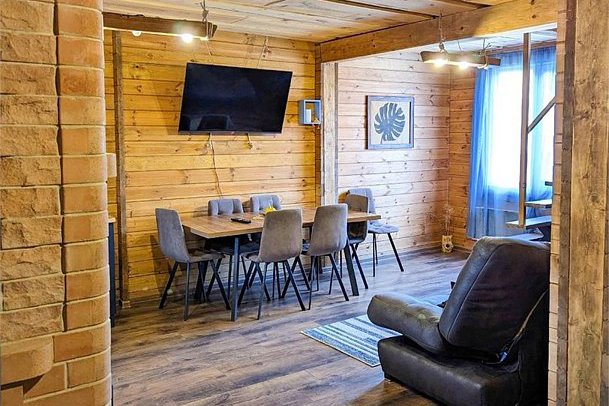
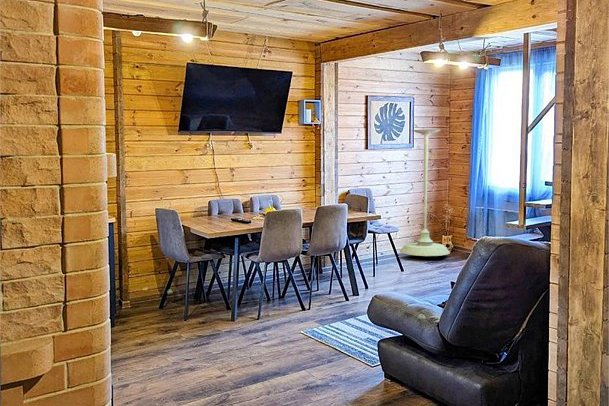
+ plant stand [399,129,451,257]
